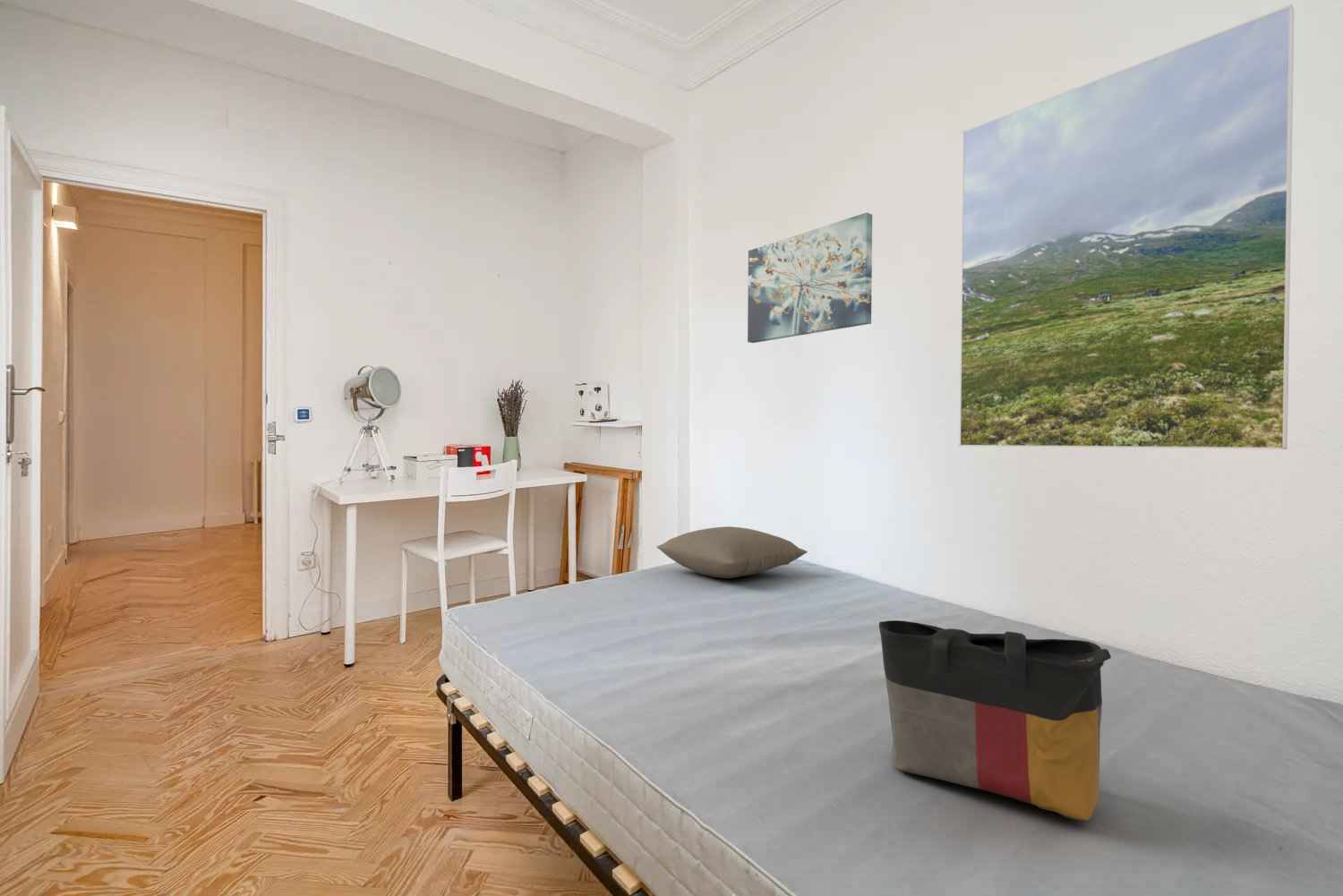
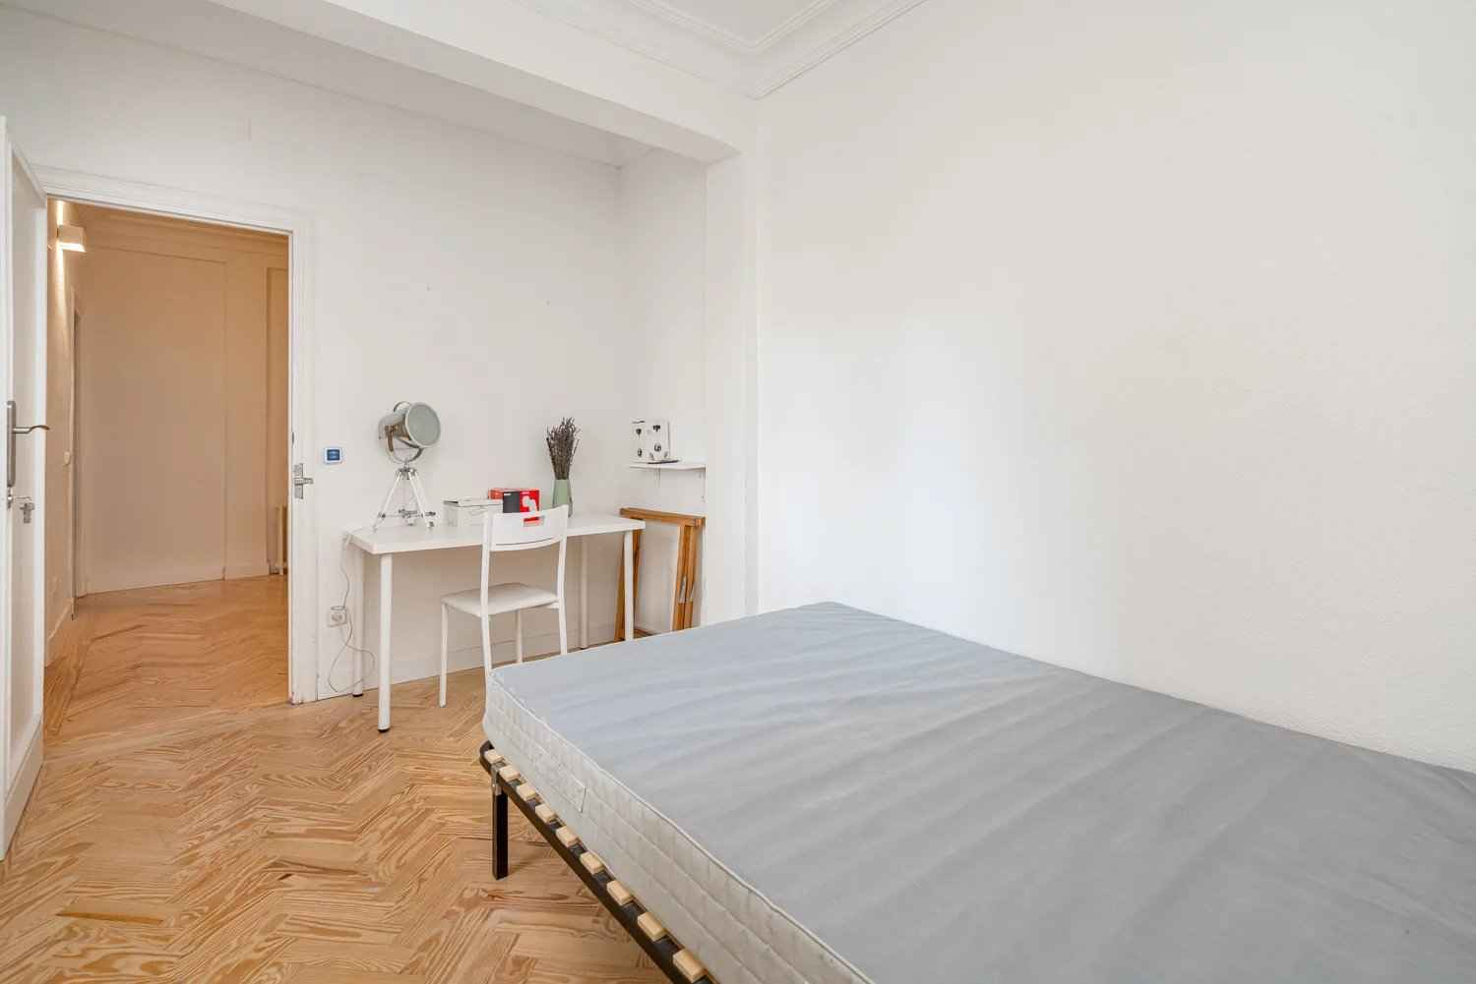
- tote bag [878,619,1112,822]
- pillow [656,525,808,579]
- wall art [747,212,873,344]
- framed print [959,4,1295,450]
